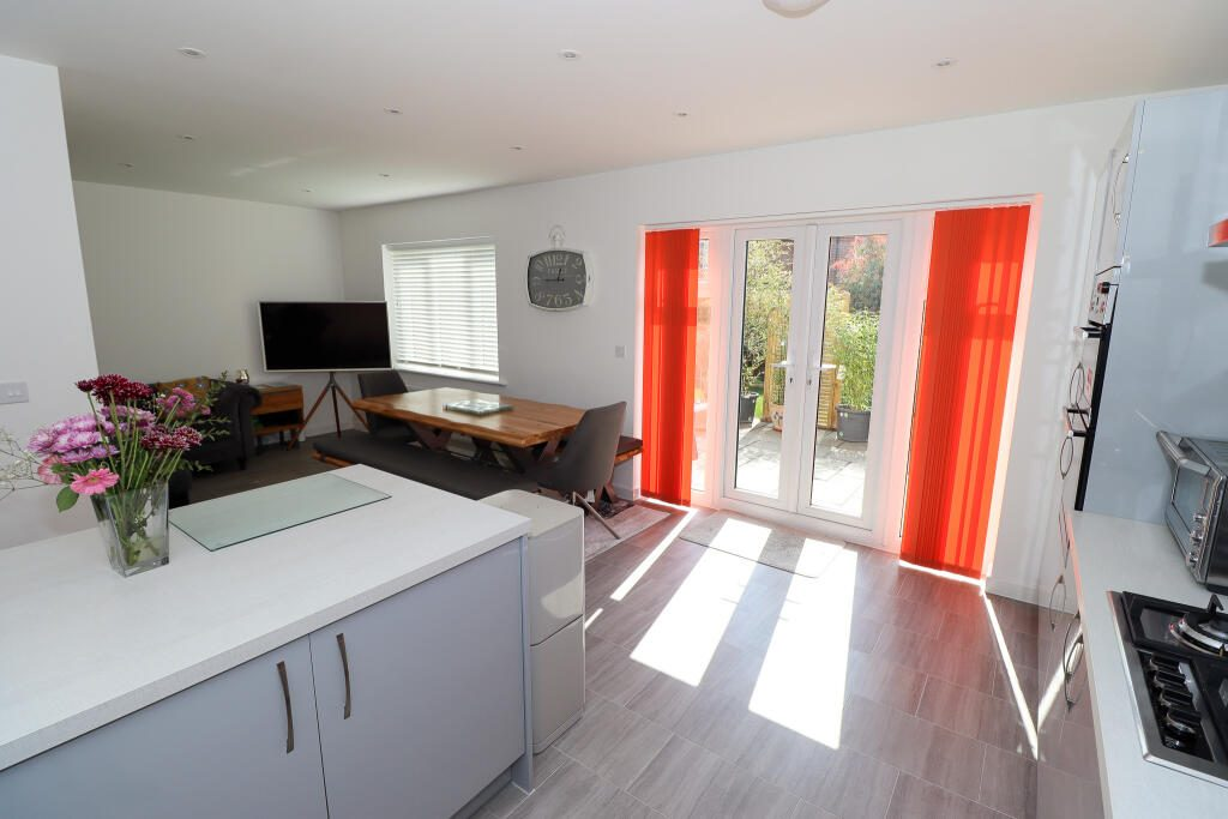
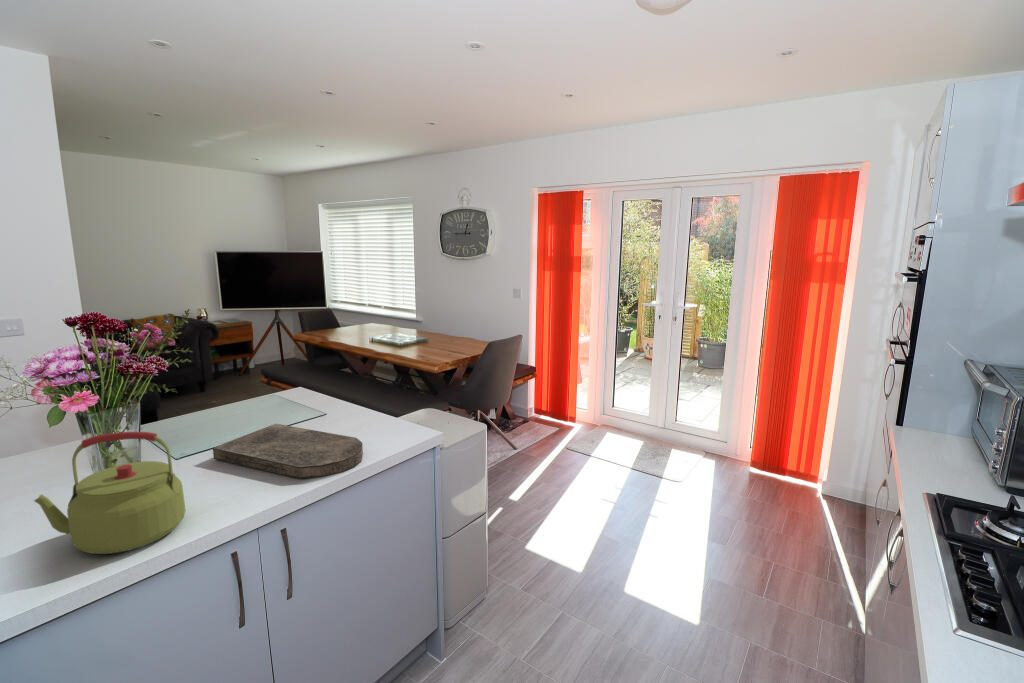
+ cutting board [212,423,364,480]
+ kettle [33,431,187,555]
